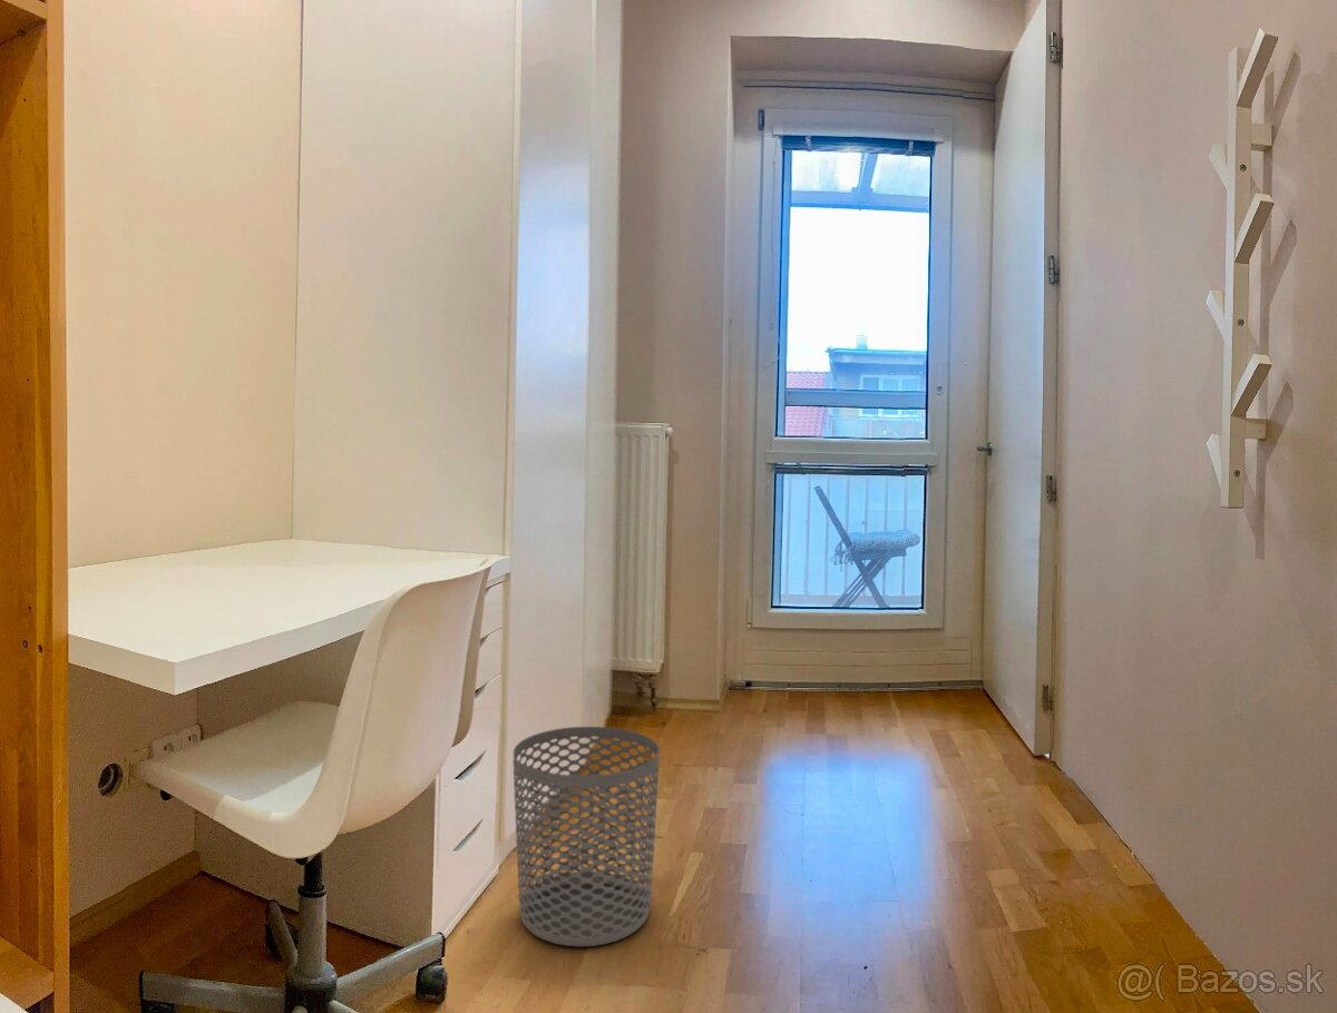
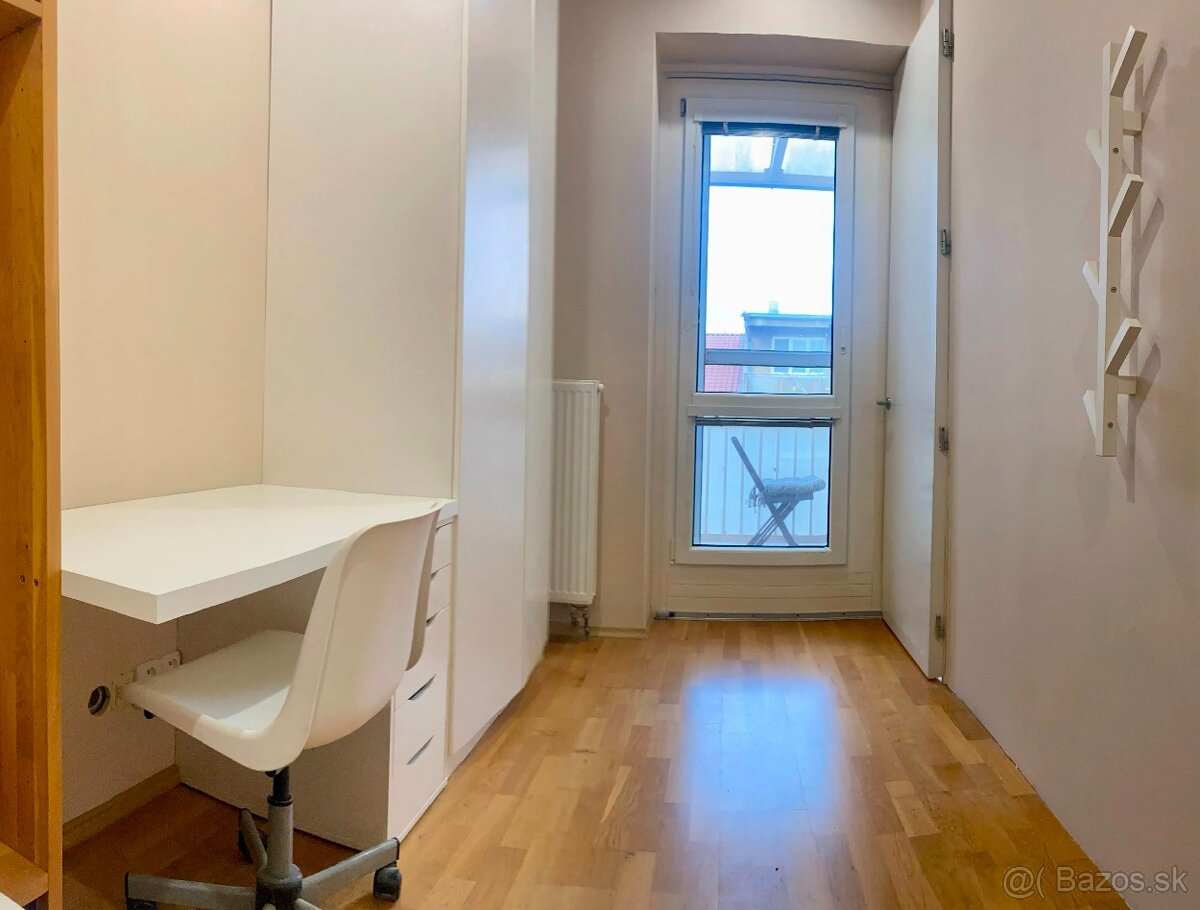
- waste bin [511,726,661,947]
